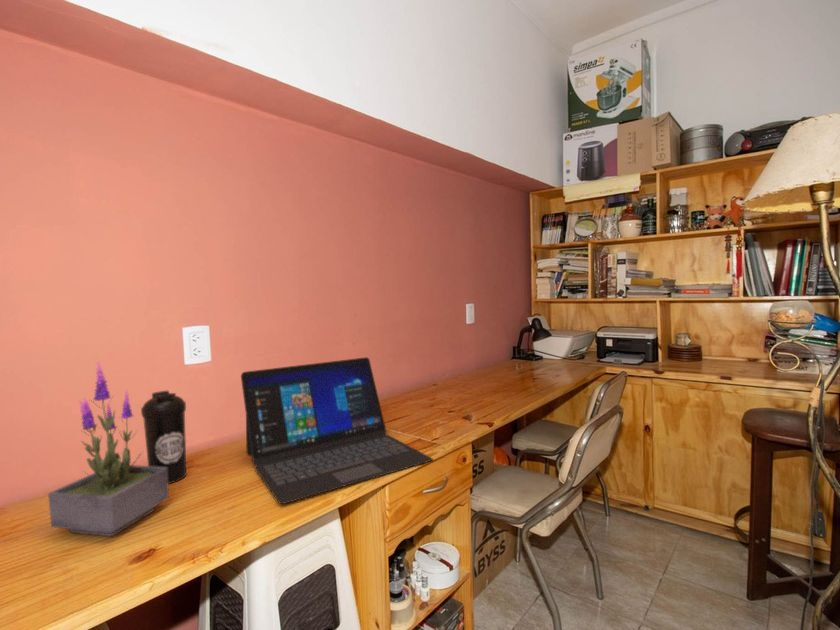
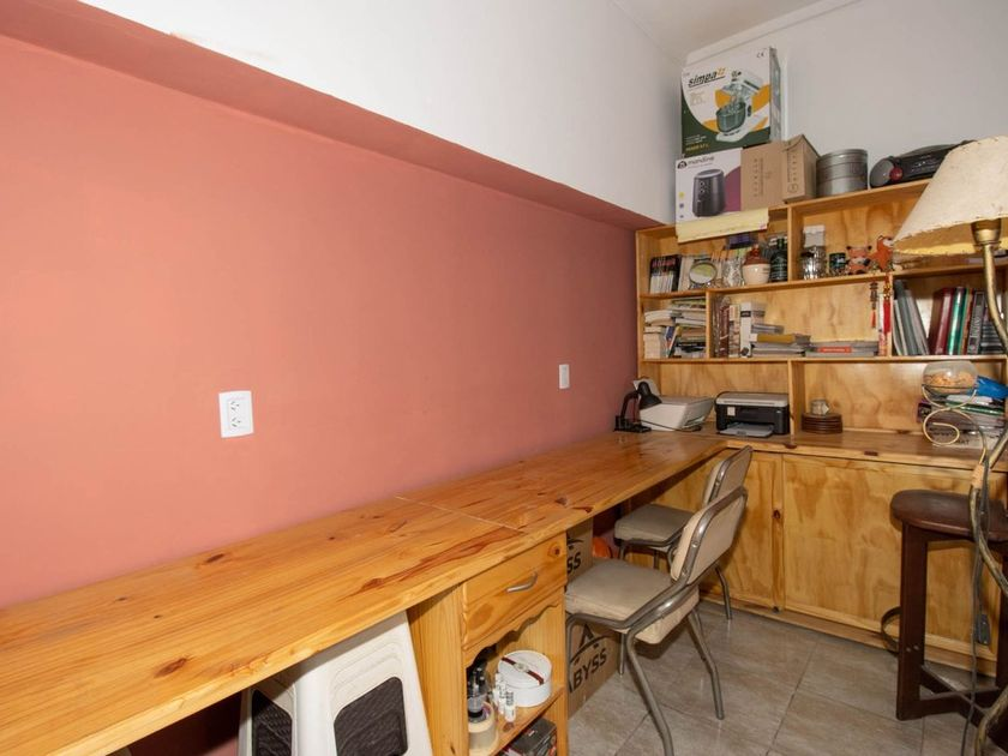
- laptop [240,356,434,505]
- potted plant [47,360,170,537]
- water bottle [140,390,187,485]
